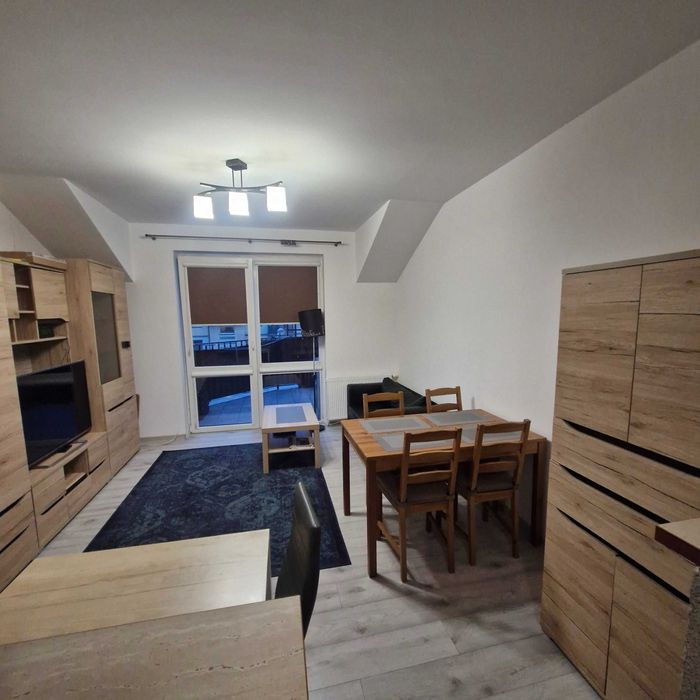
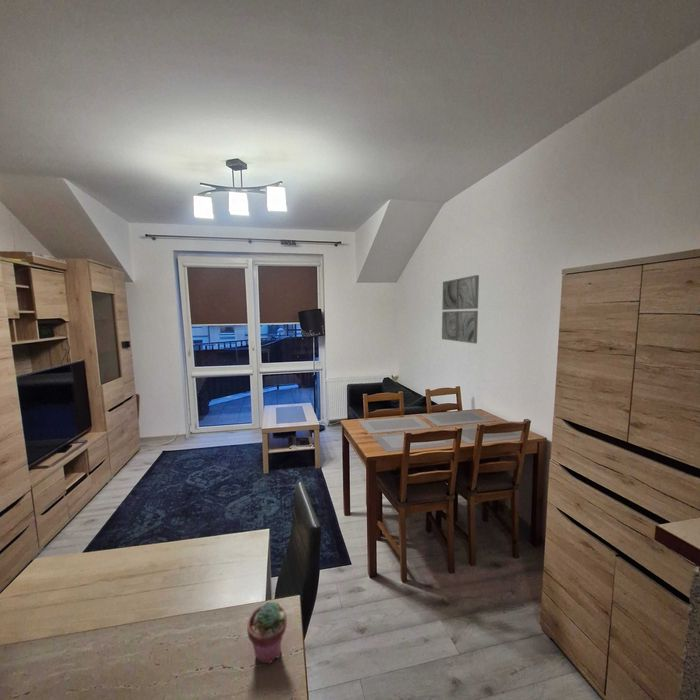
+ potted succulent [246,601,288,665]
+ wall art [441,274,480,344]
